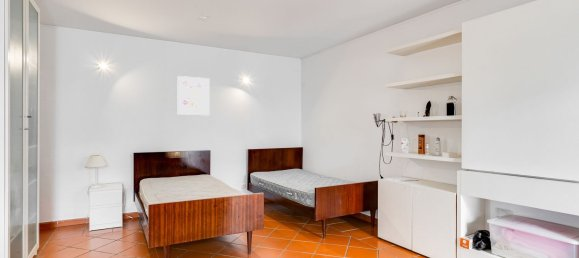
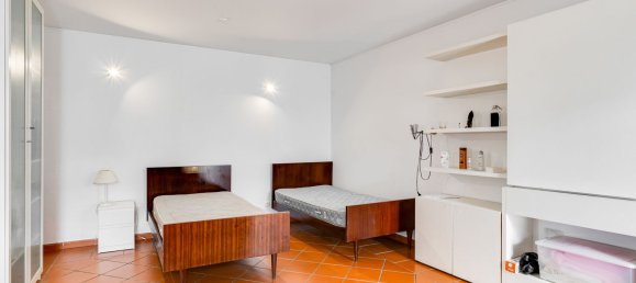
- wall art [177,75,211,116]
